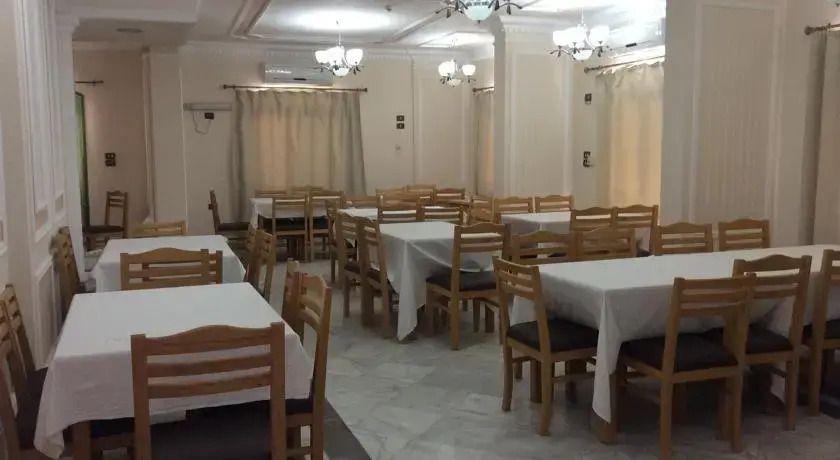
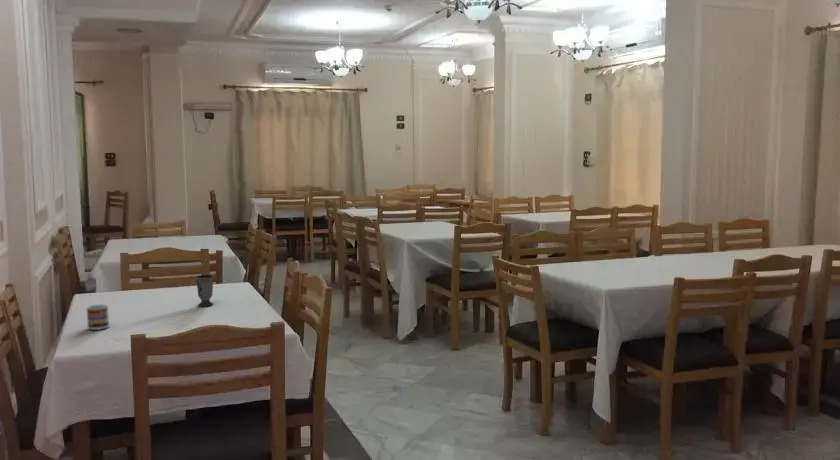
+ cup [86,304,110,331]
+ cup [195,274,214,307]
